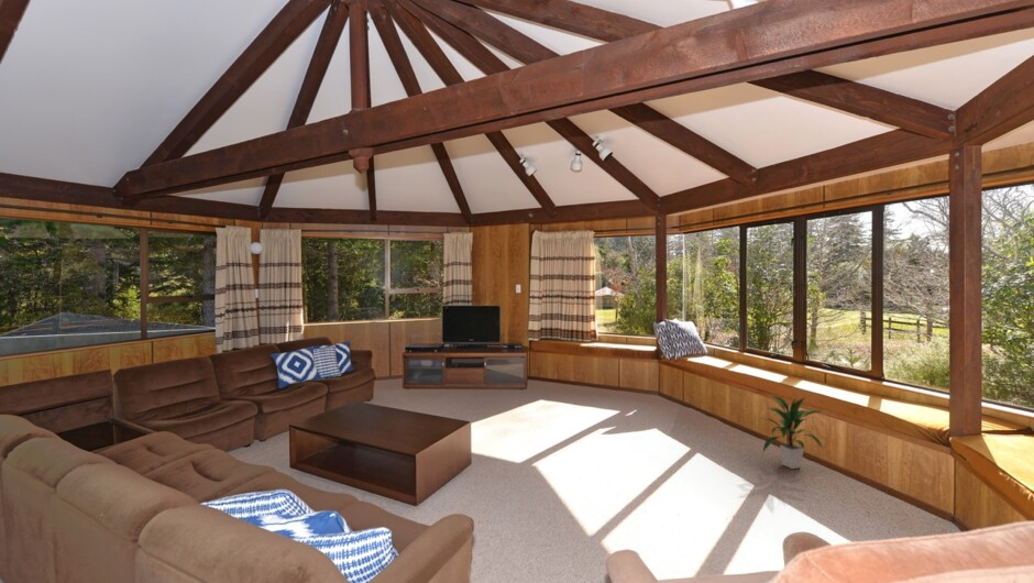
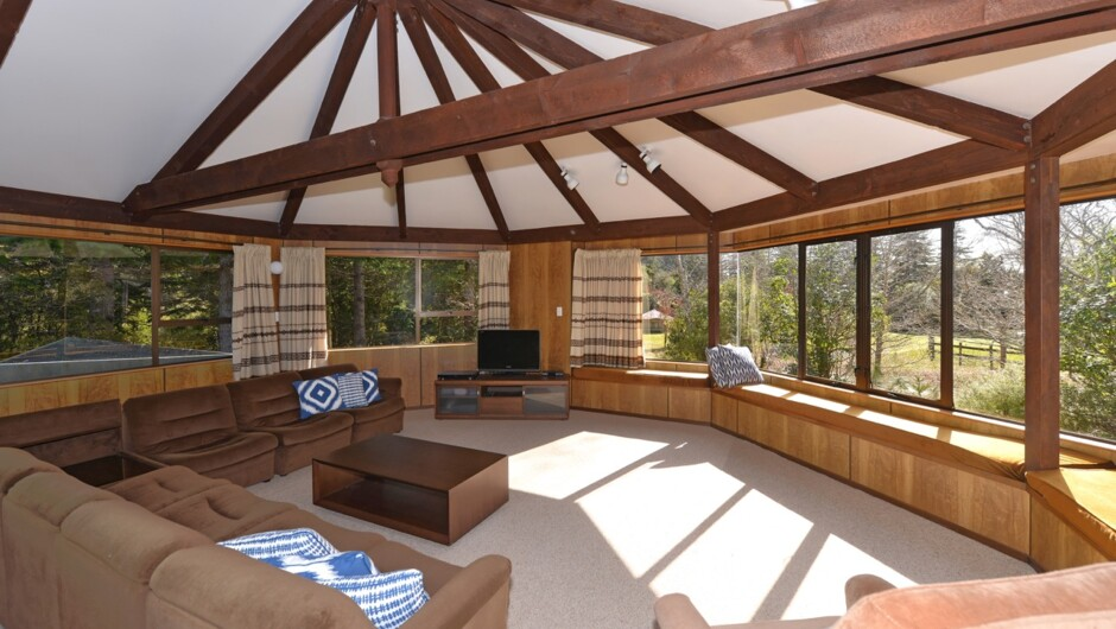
- indoor plant [762,394,828,470]
